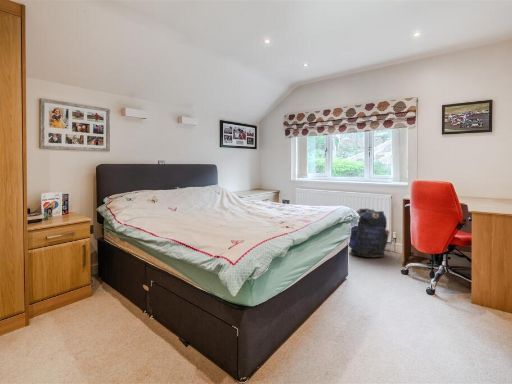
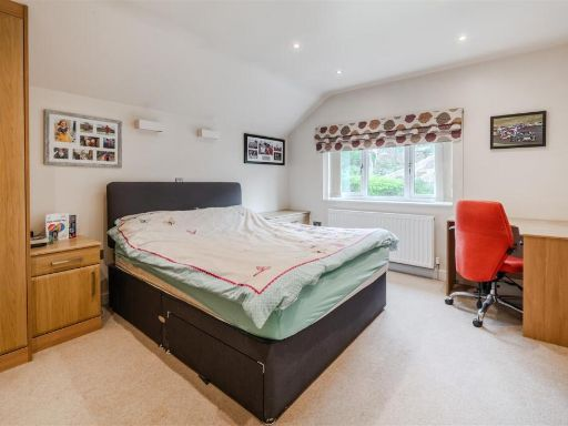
- backpack [348,207,391,258]
